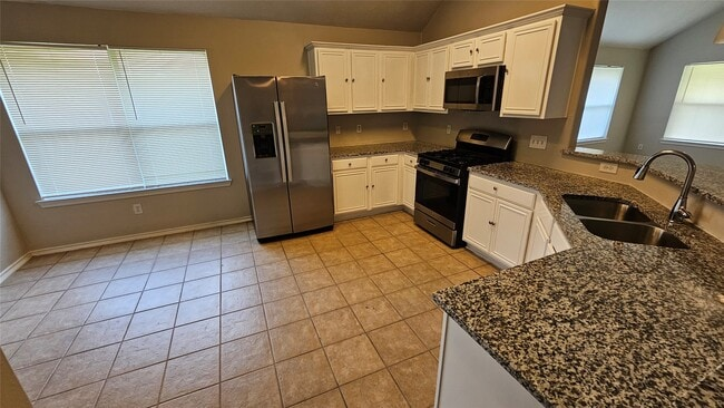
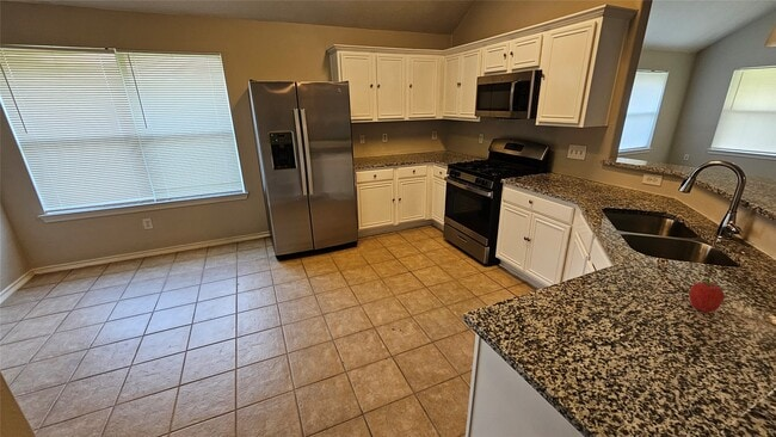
+ fruit [688,278,726,314]
